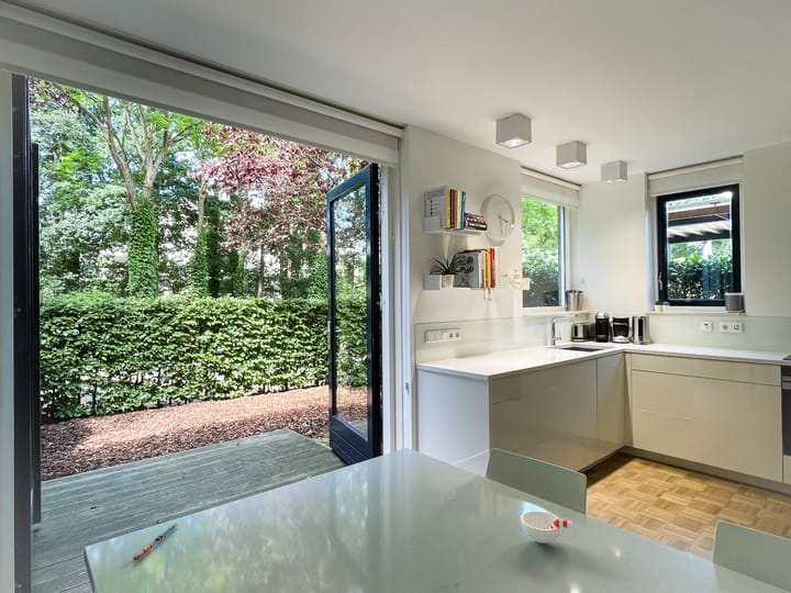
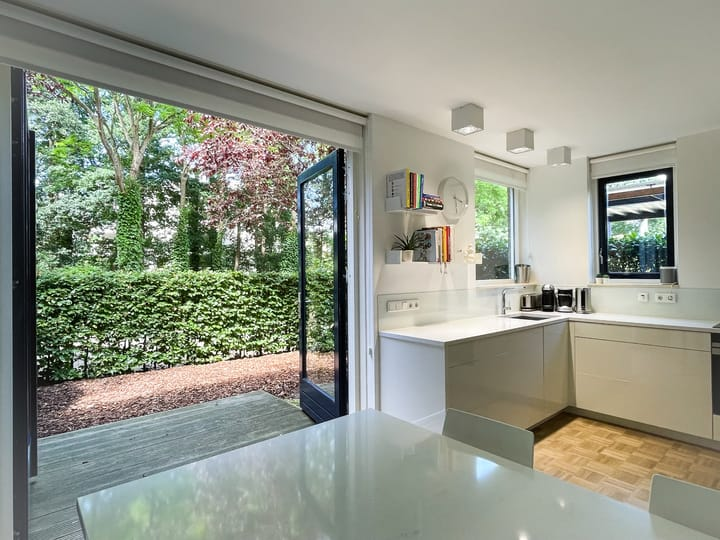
- cup [520,510,573,545]
- pen [132,522,179,561]
